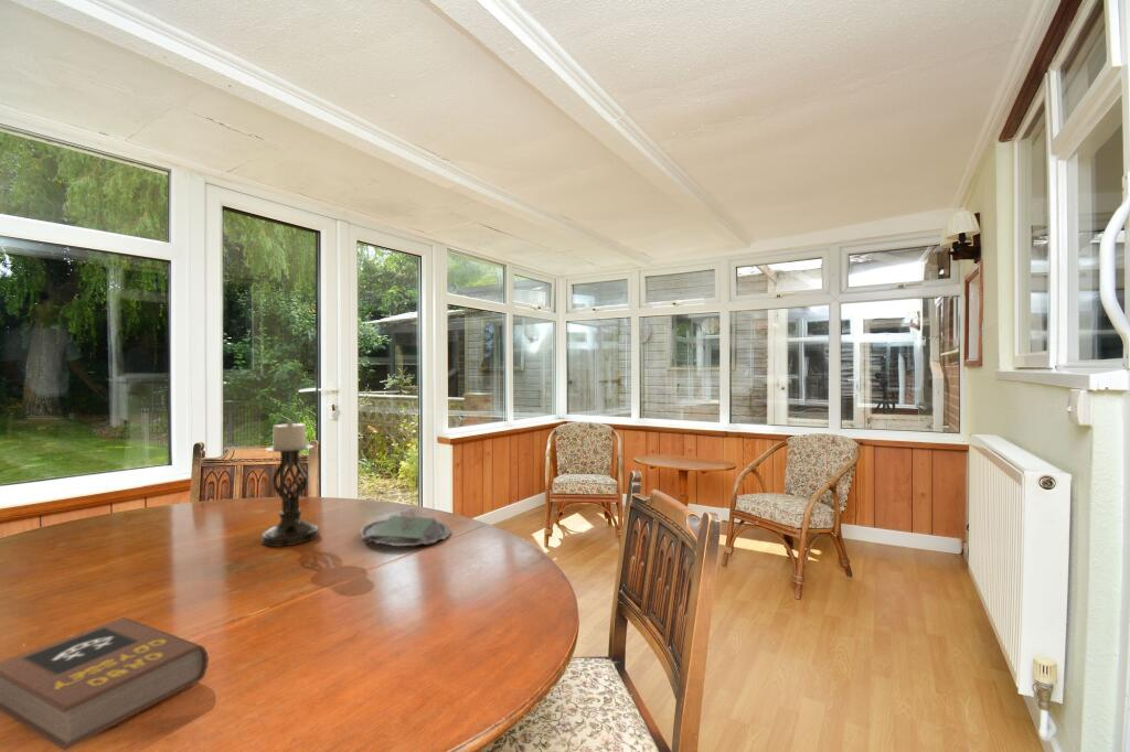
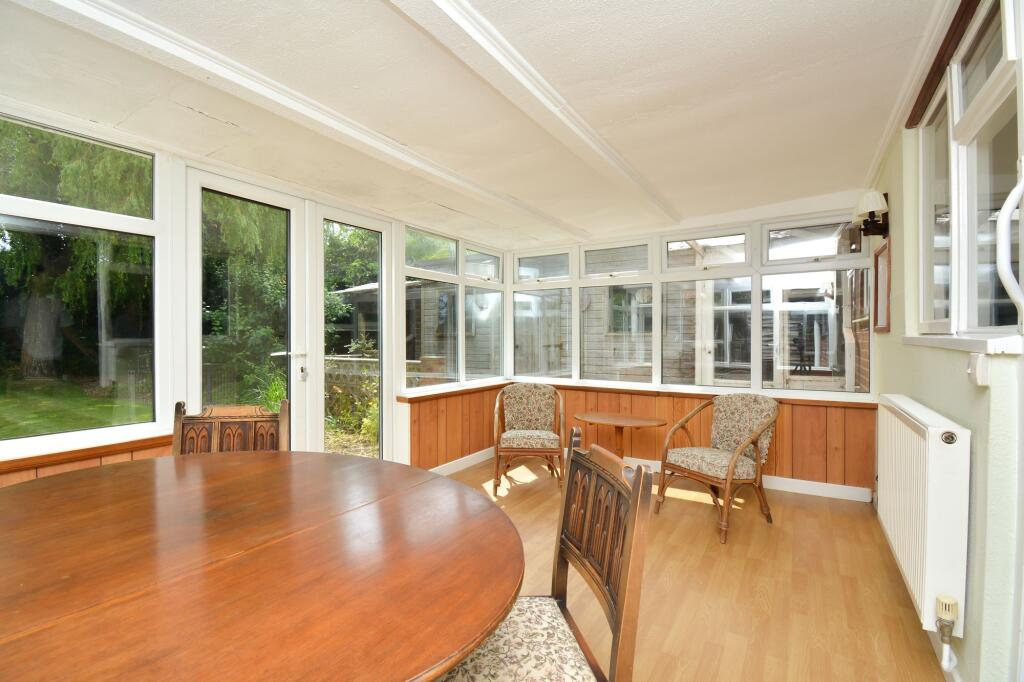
- plate [359,508,451,547]
- candle holder [260,419,320,548]
- book [0,616,210,752]
